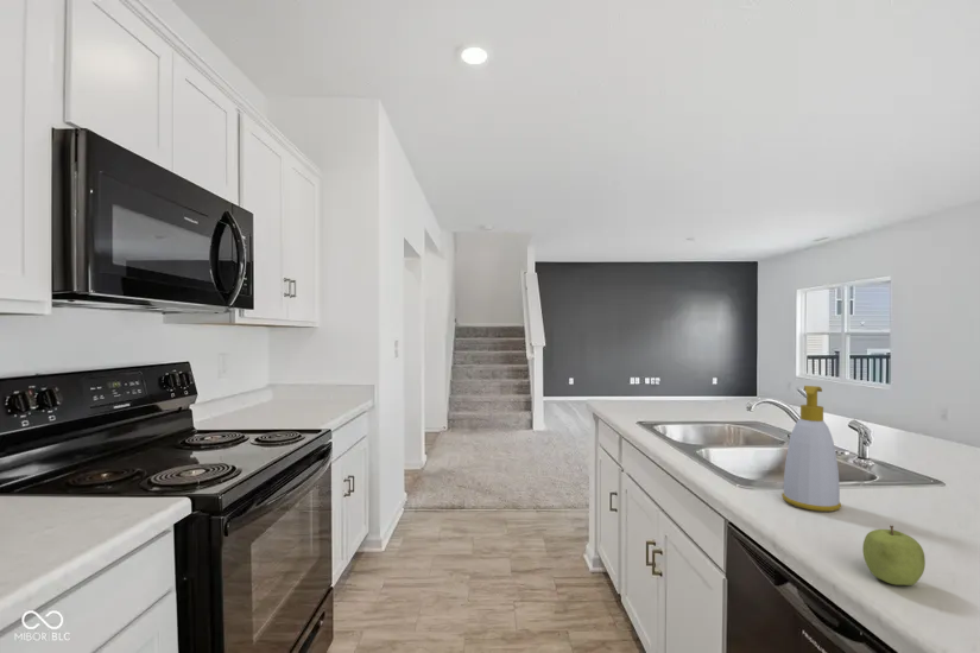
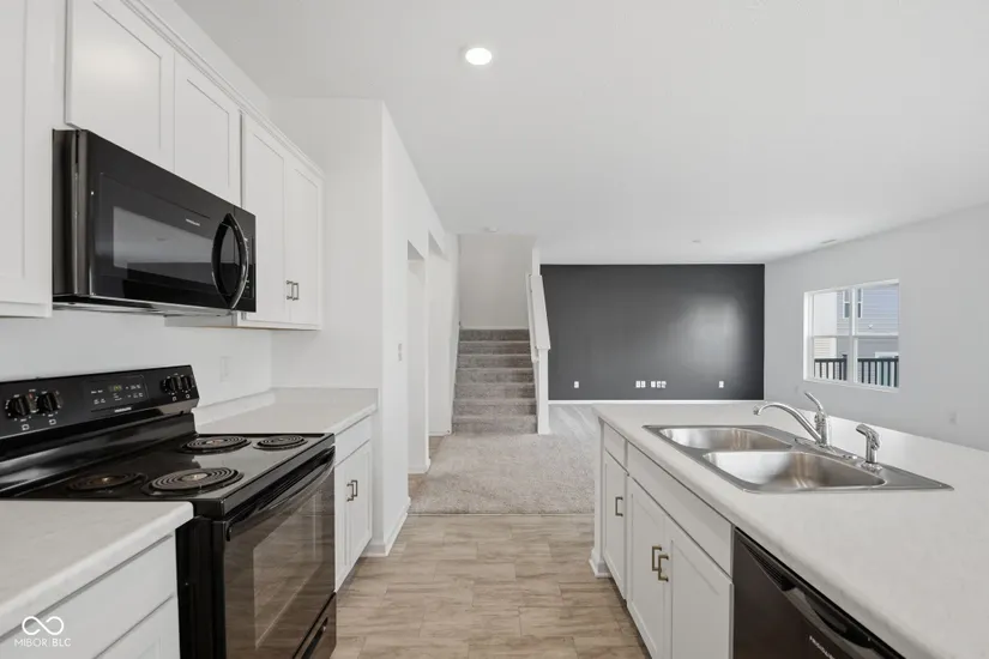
- fruit [861,525,927,587]
- soap bottle [780,385,842,513]
